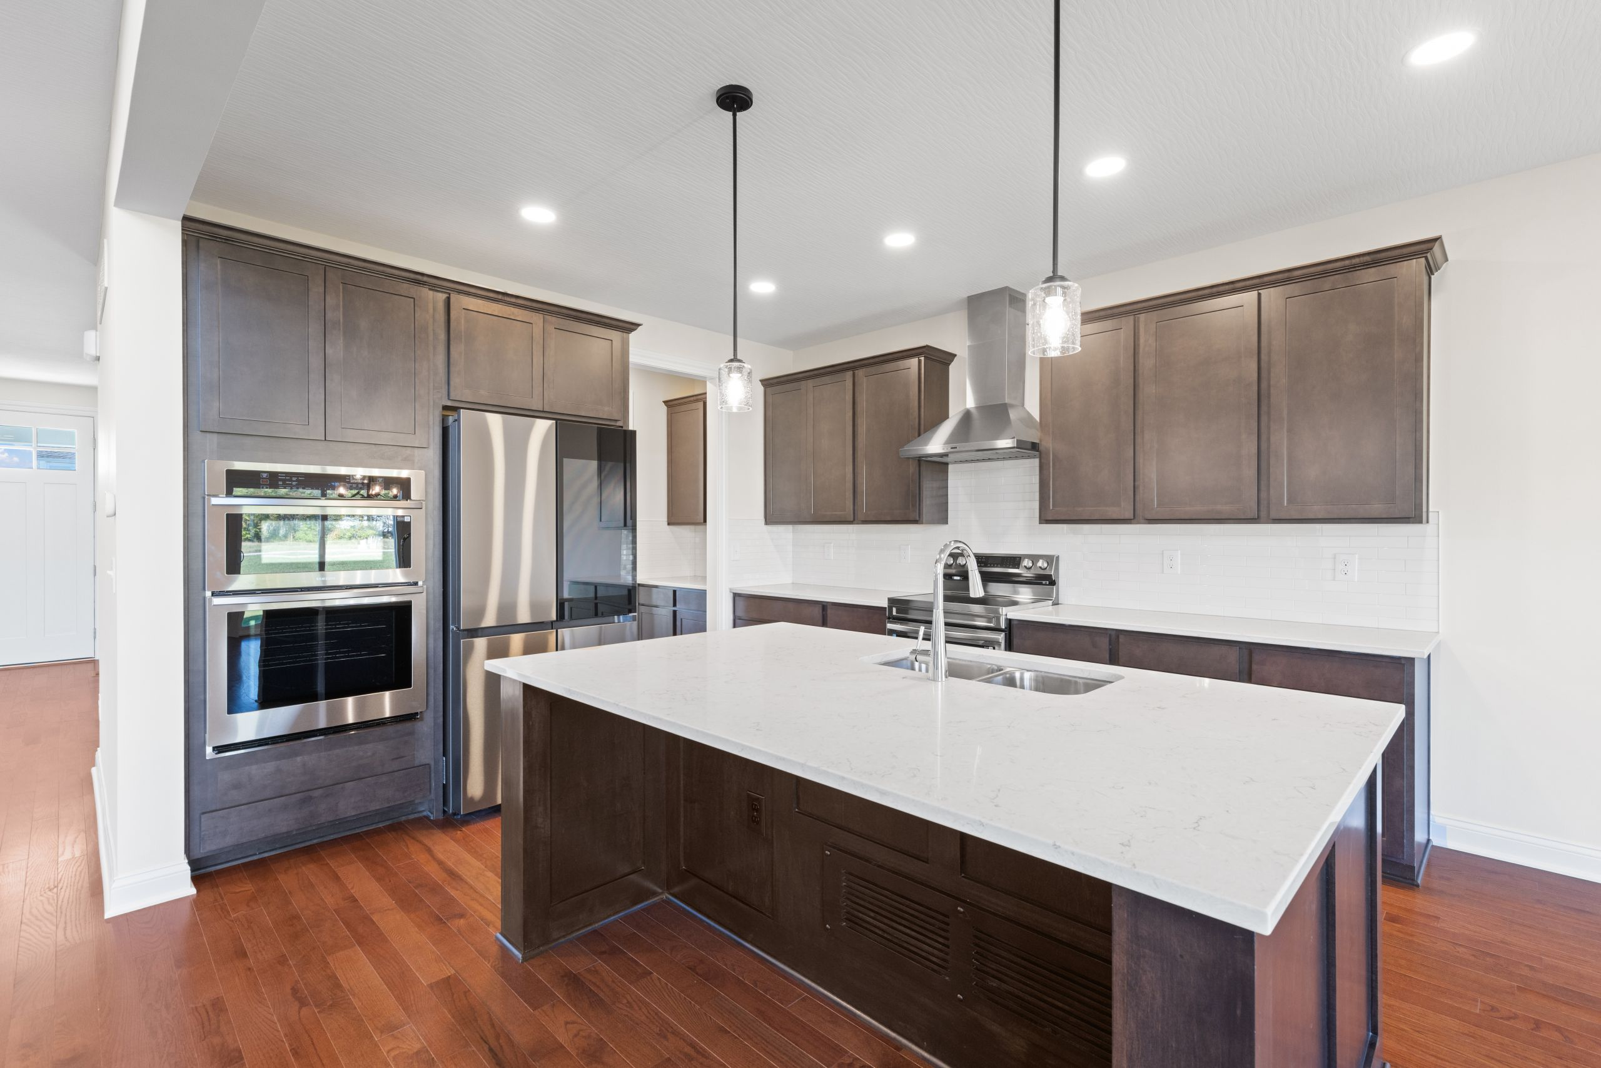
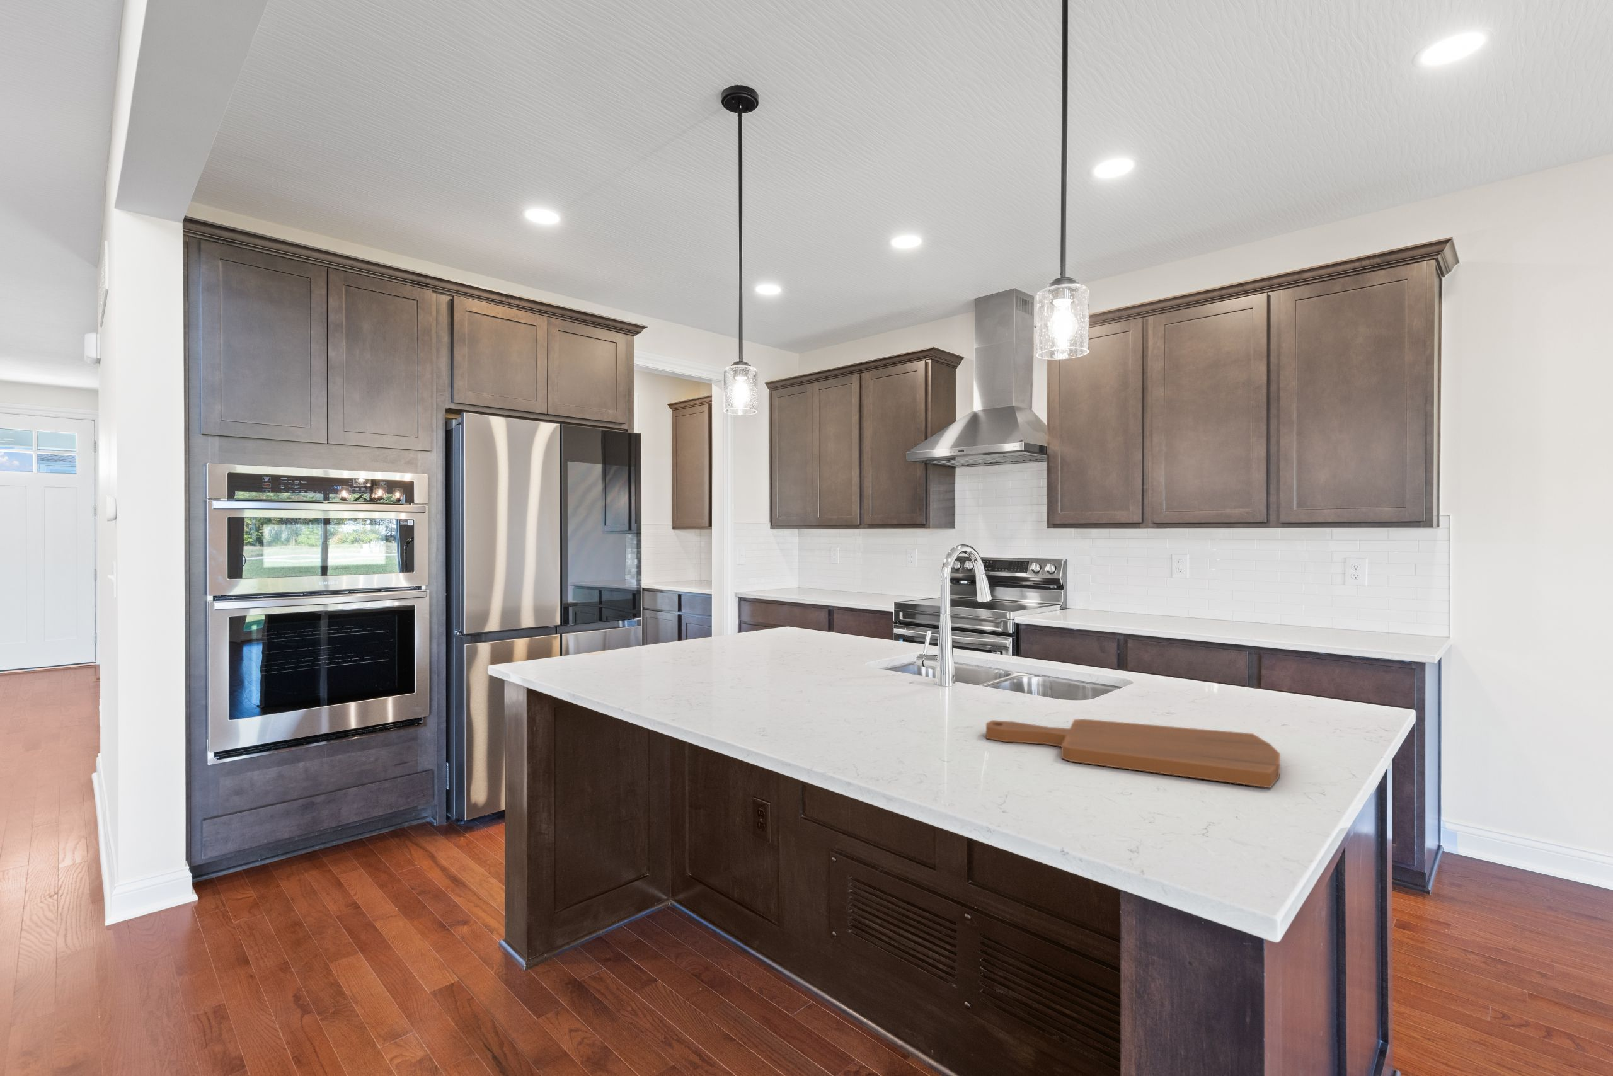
+ cutting board [985,718,1282,789]
